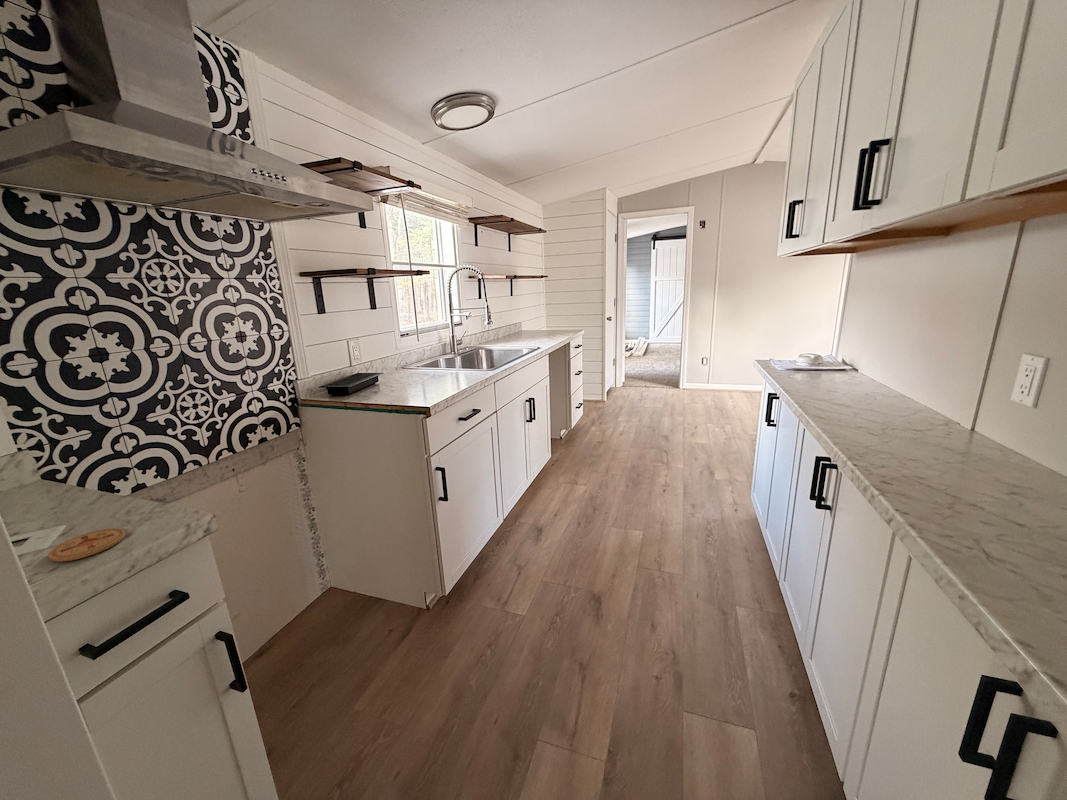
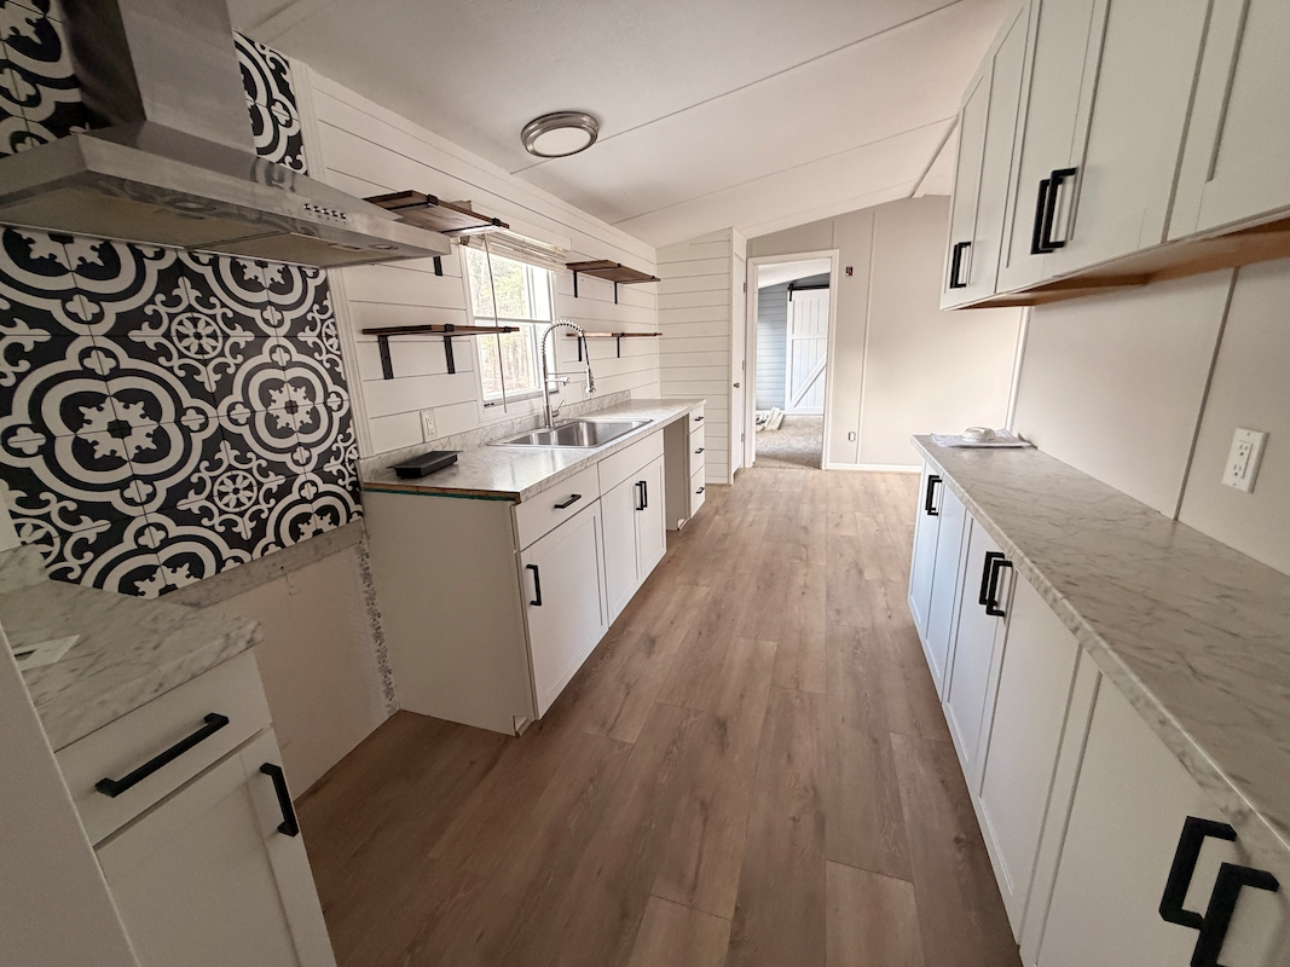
- coaster [47,527,126,563]
